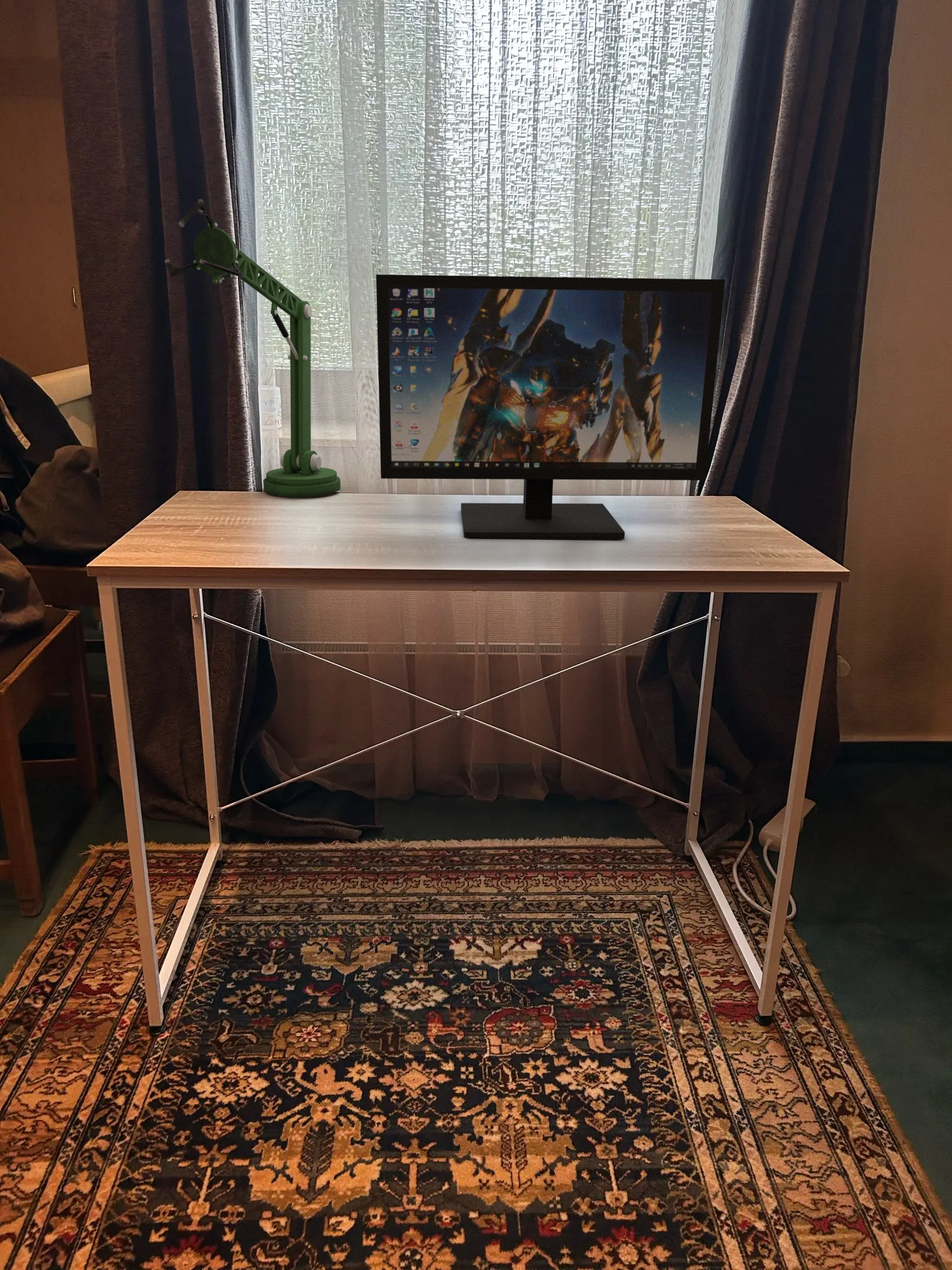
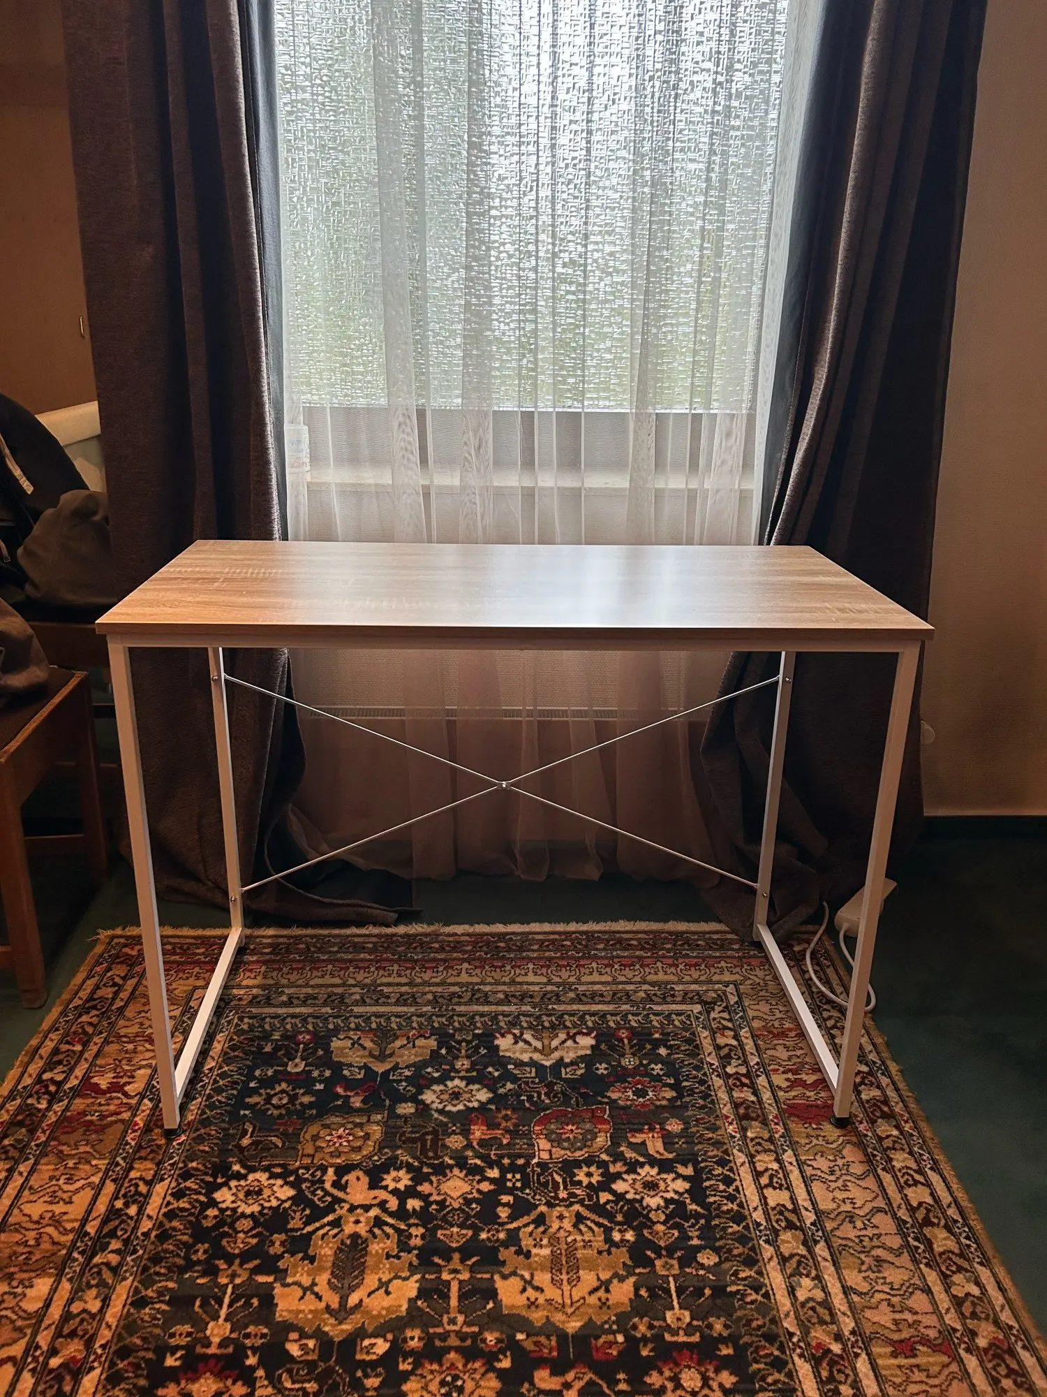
- desk lamp [164,199,341,497]
- computer monitor [376,274,726,540]
